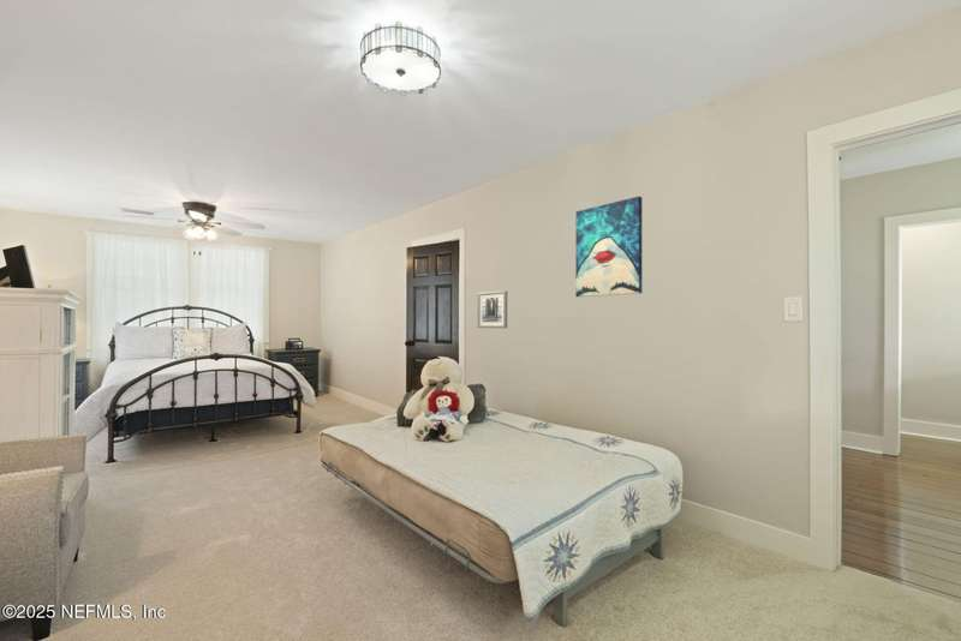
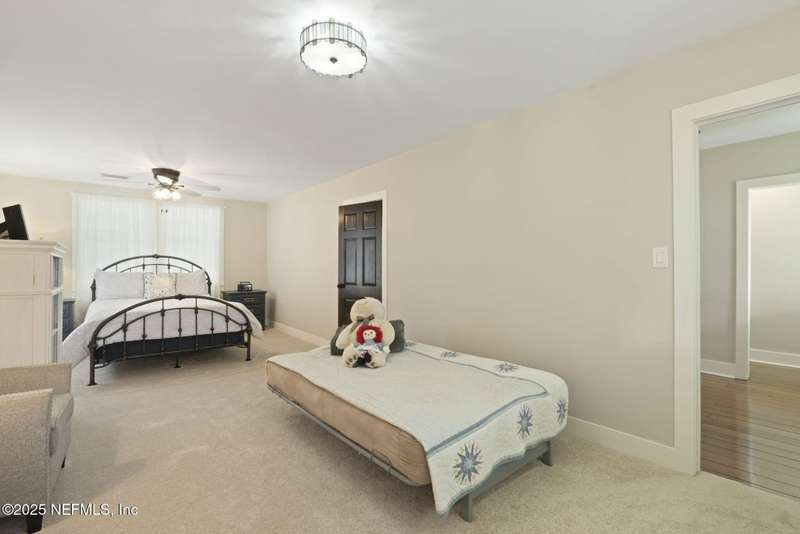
- wall art [574,196,643,298]
- wall art [477,289,508,329]
